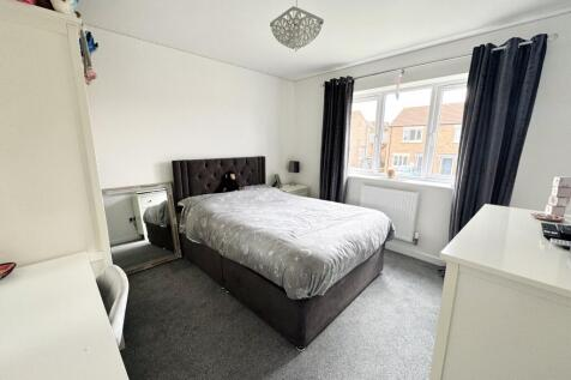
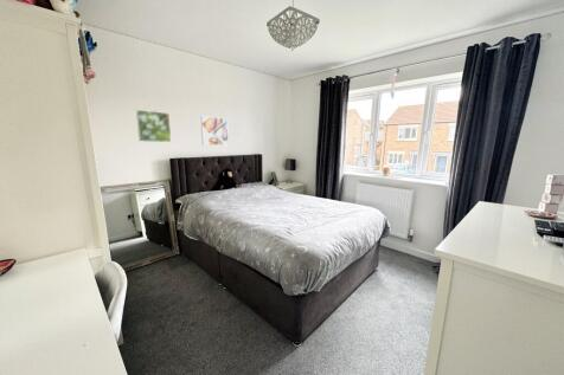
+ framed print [135,109,172,143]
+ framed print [200,115,230,147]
